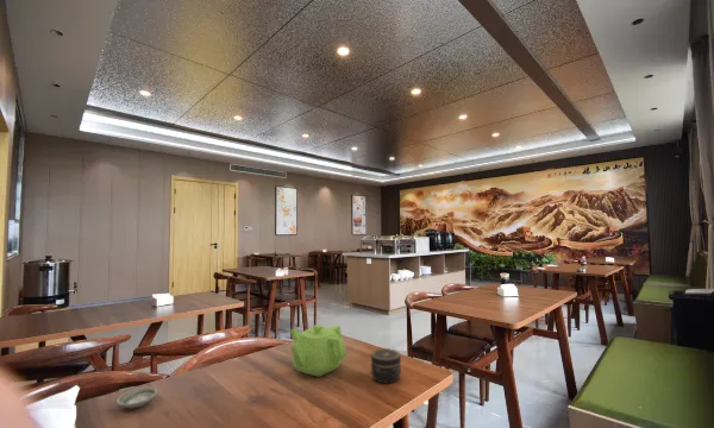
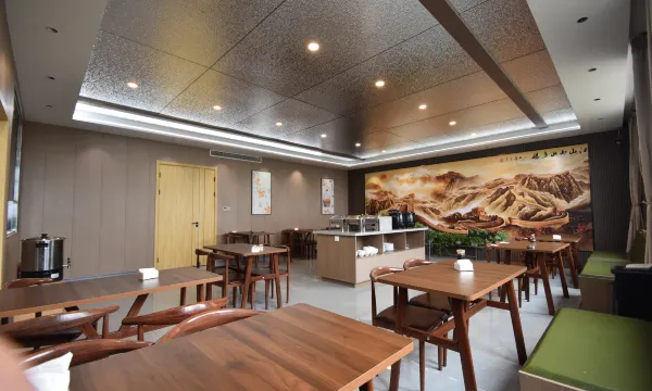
- teapot [289,323,347,378]
- saucer [115,386,158,409]
- jar [370,347,402,384]
